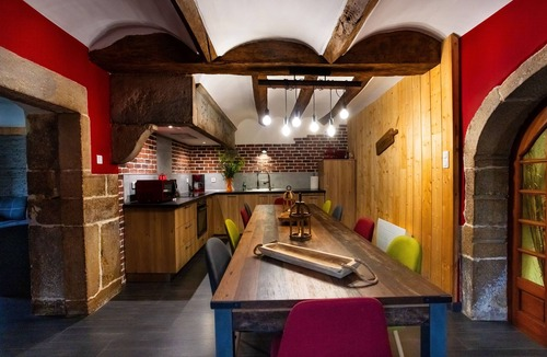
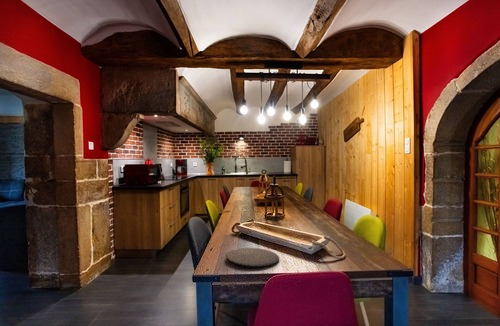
+ plate [225,247,280,268]
